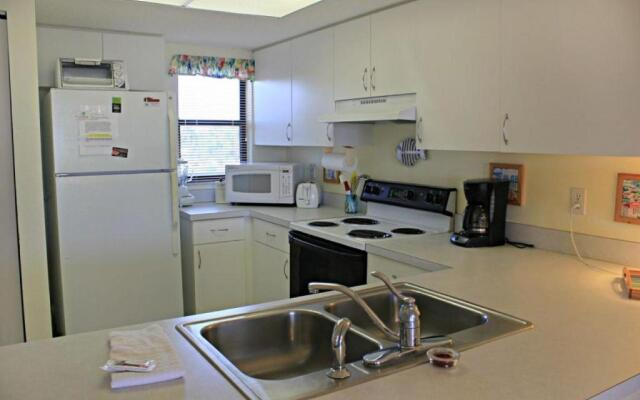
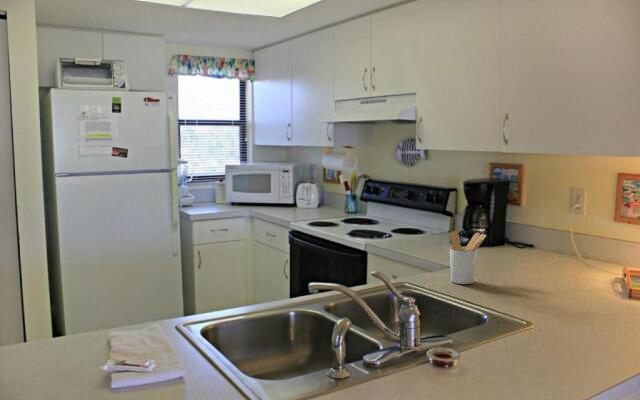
+ utensil holder [448,230,487,285]
